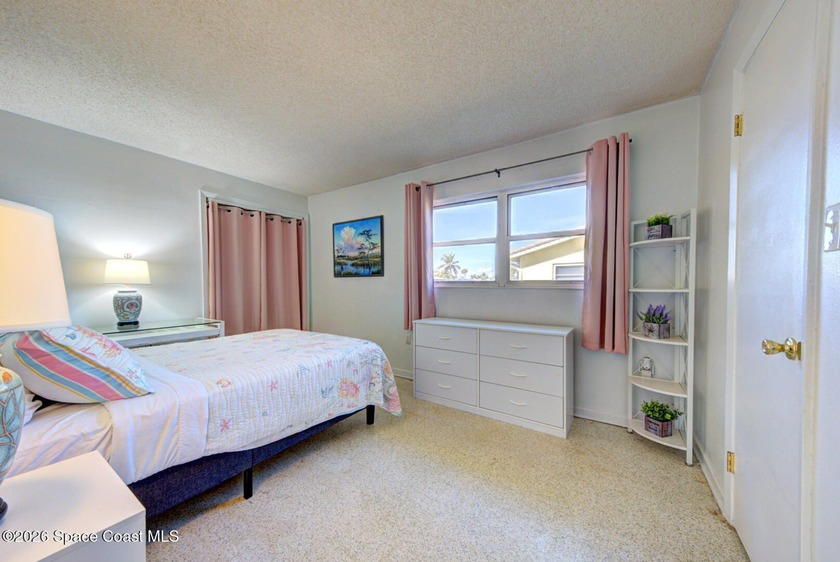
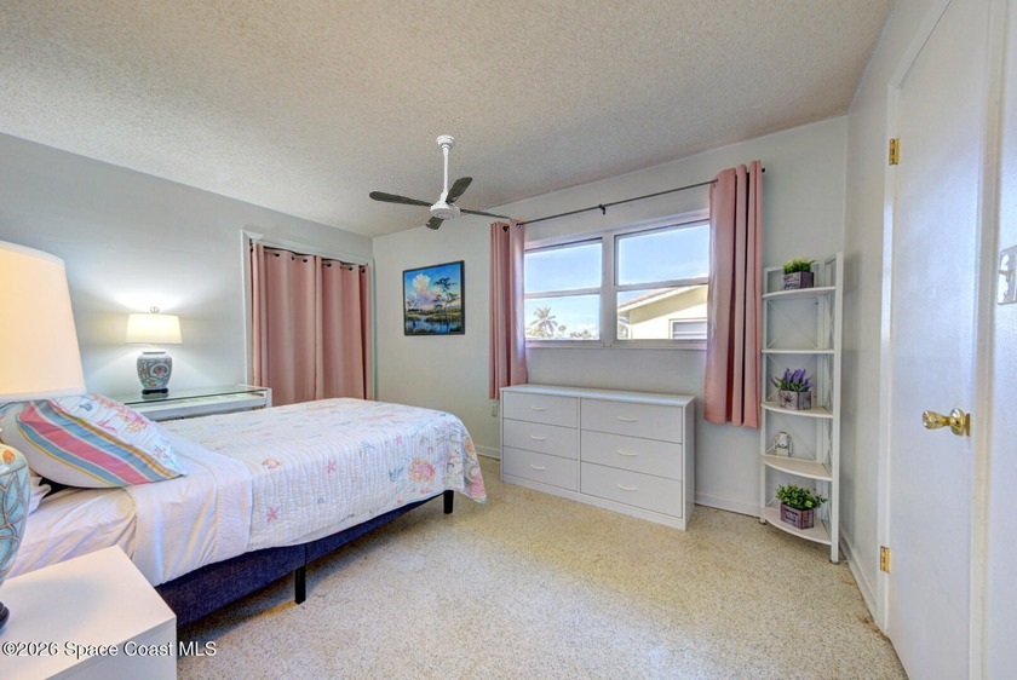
+ ceiling fan [368,134,512,231]
